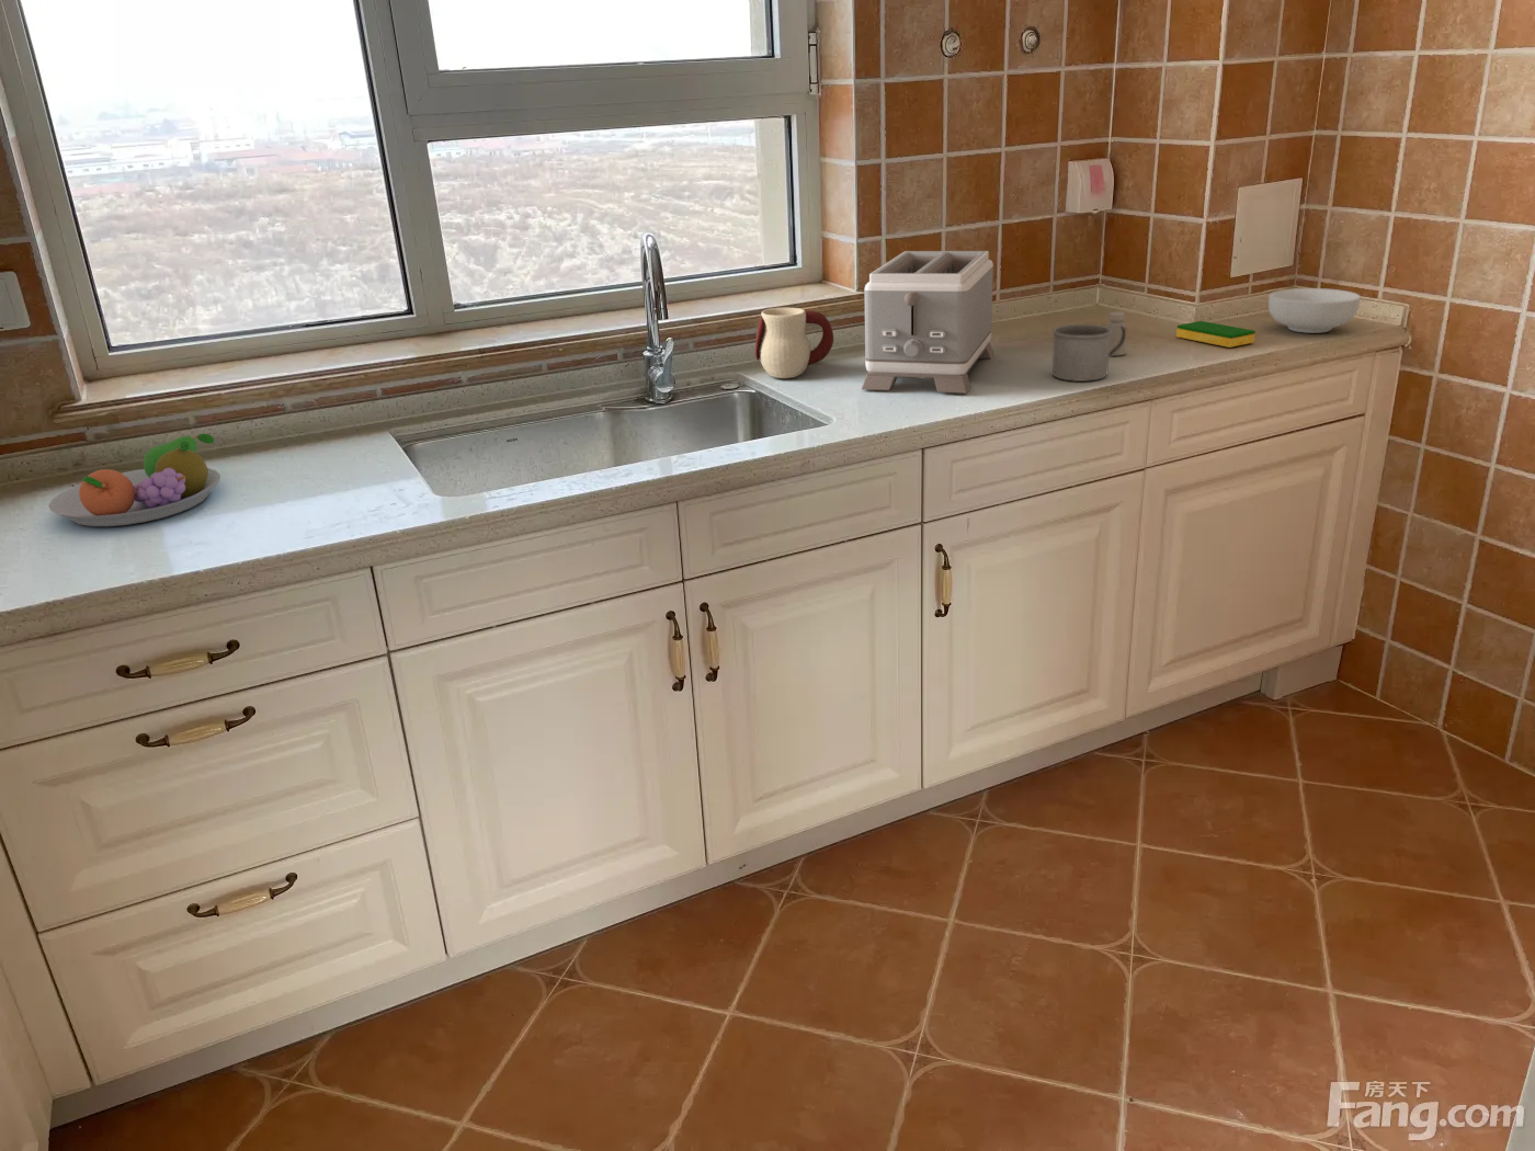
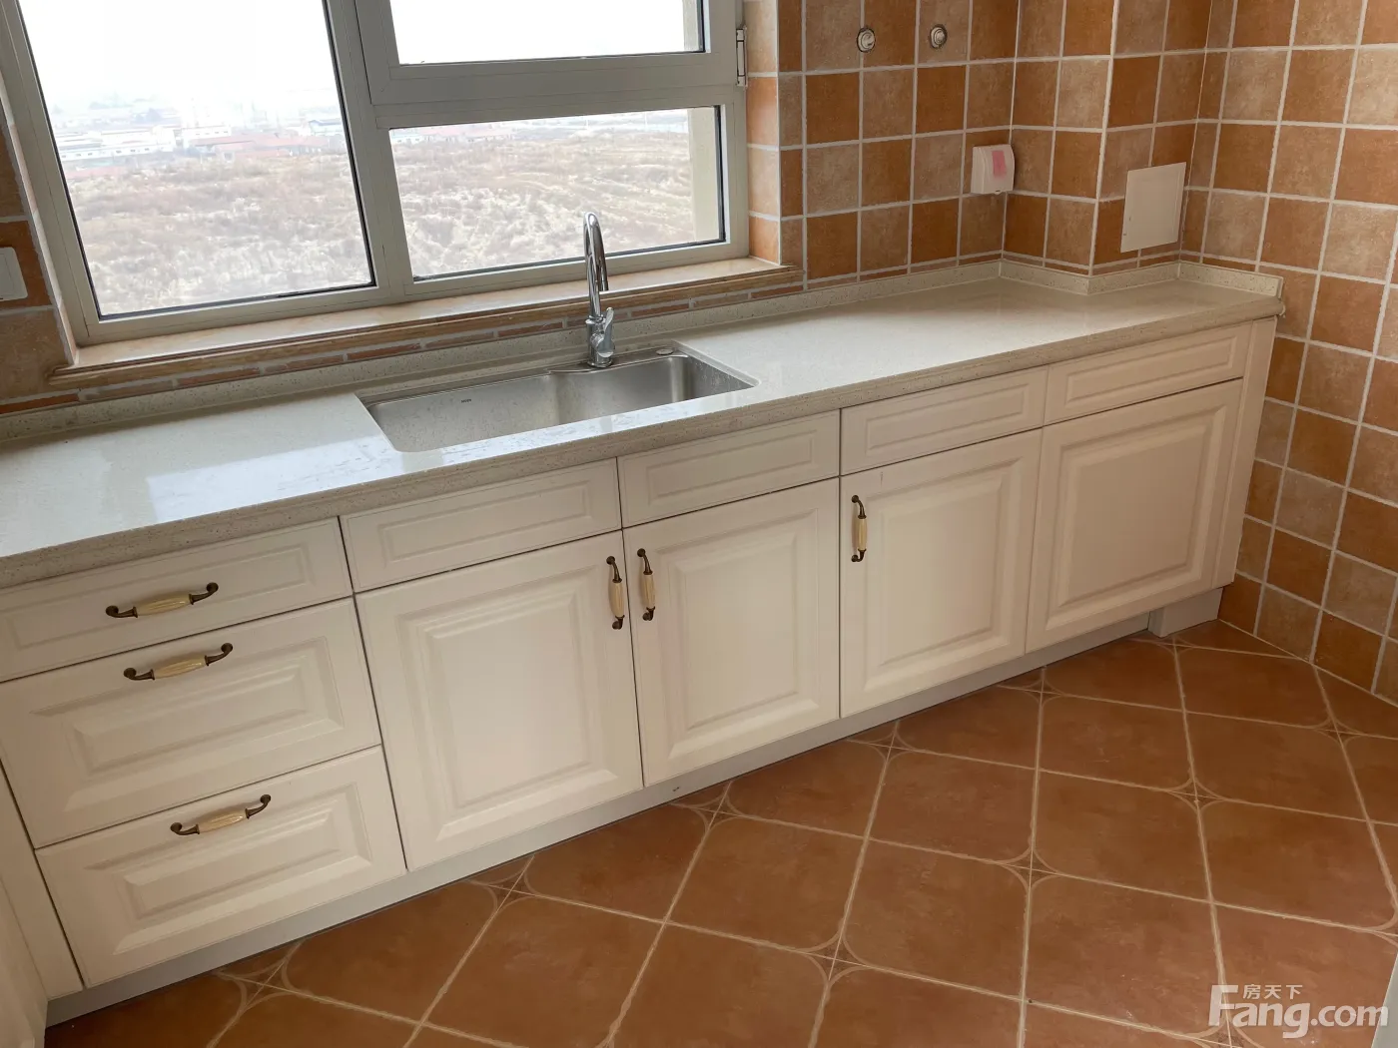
- saltshaker [1106,311,1128,357]
- fruit bowl [47,433,221,527]
- toaster [861,250,995,394]
- mug [754,307,834,380]
- cereal bowl [1268,288,1362,335]
- dish sponge [1175,320,1257,348]
- mug [1052,323,1128,382]
